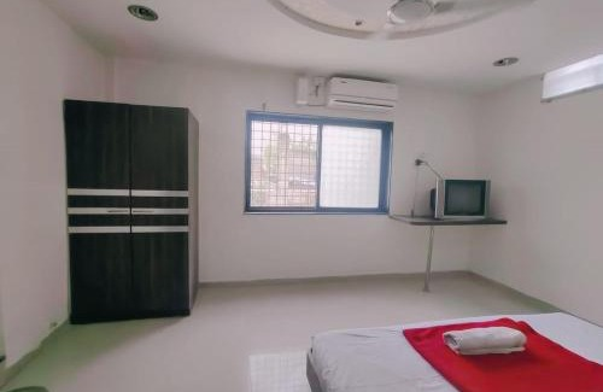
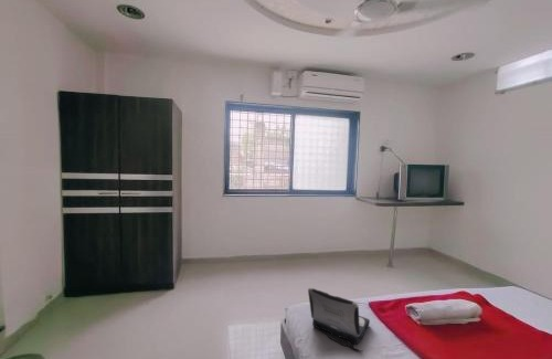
+ laptop [307,287,371,352]
